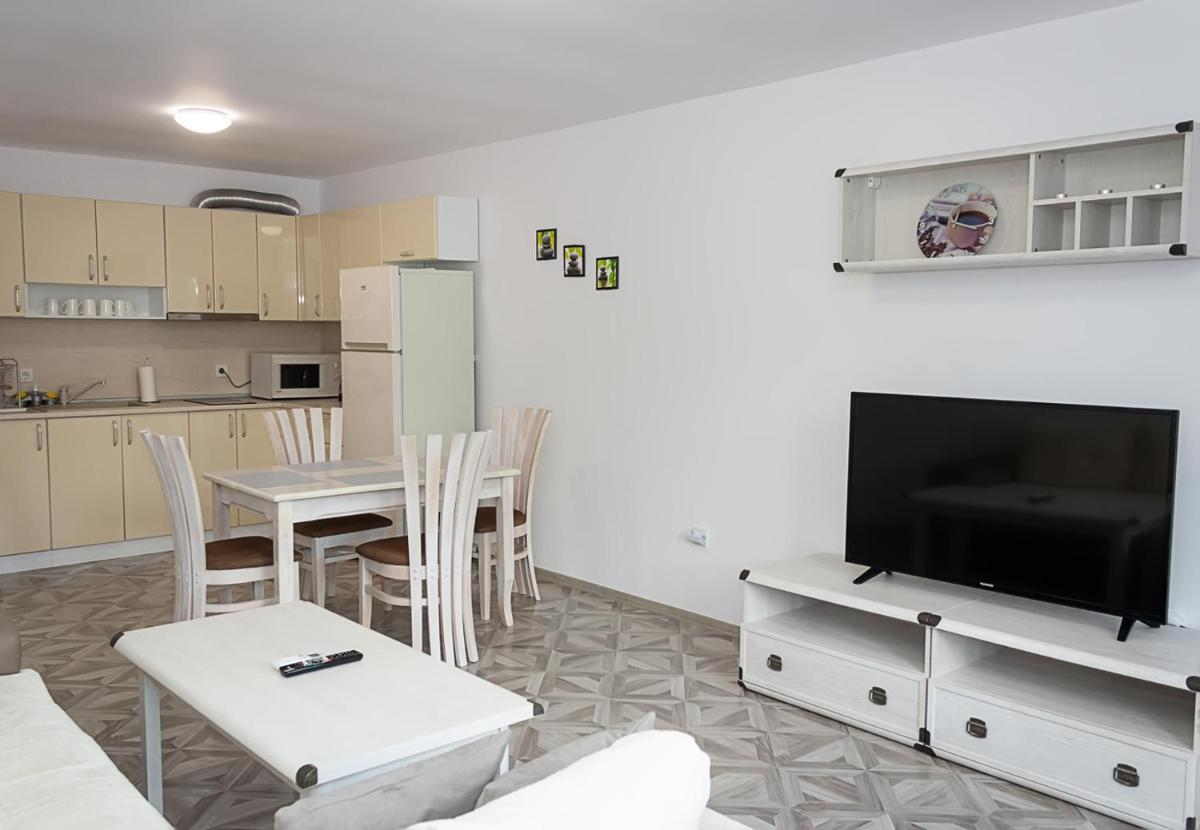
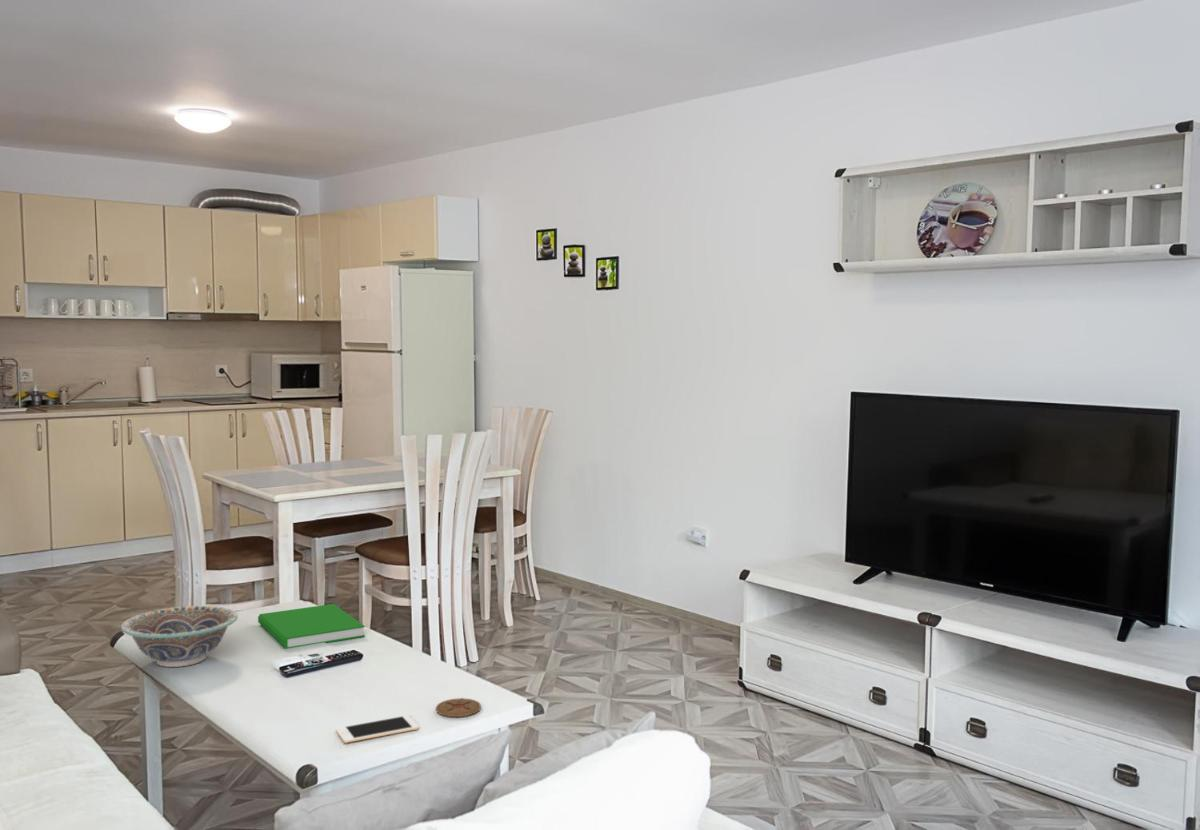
+ decorative bowl [120,605,239,668]
+ cell phone [335,714,420,744]
+ book [257,603,366,650]
+ coaster [435,697,482,718]
